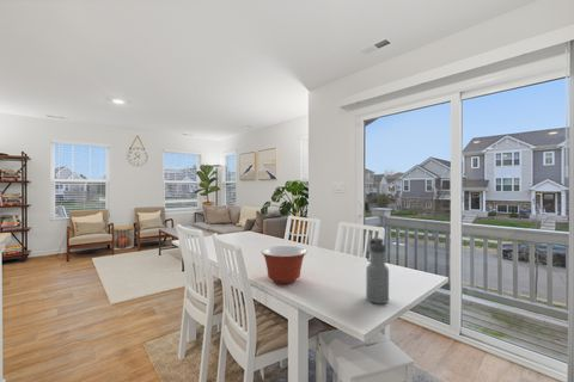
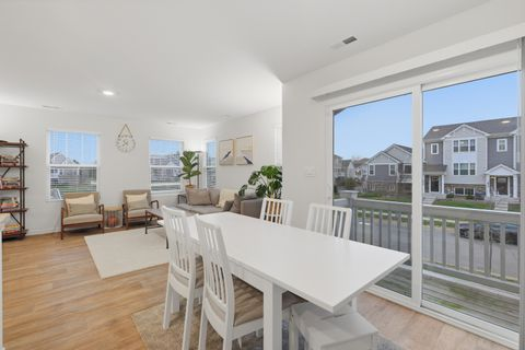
- water bottle [365,236,390,304]
- mixing bowl [261,245,309,285]
